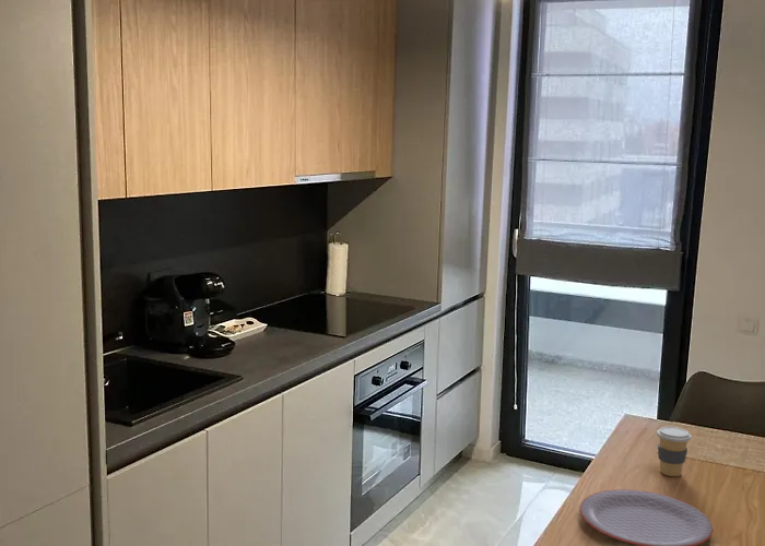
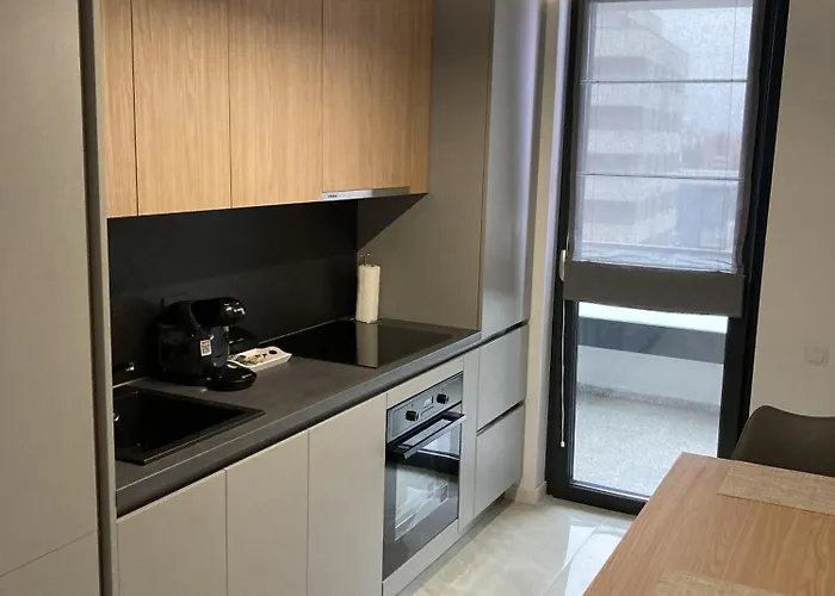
- plate [579,488,714,546]
- coffee cup [656,426,692,477]
